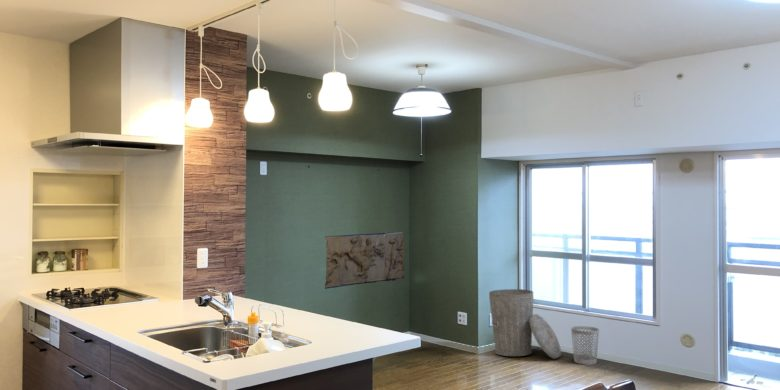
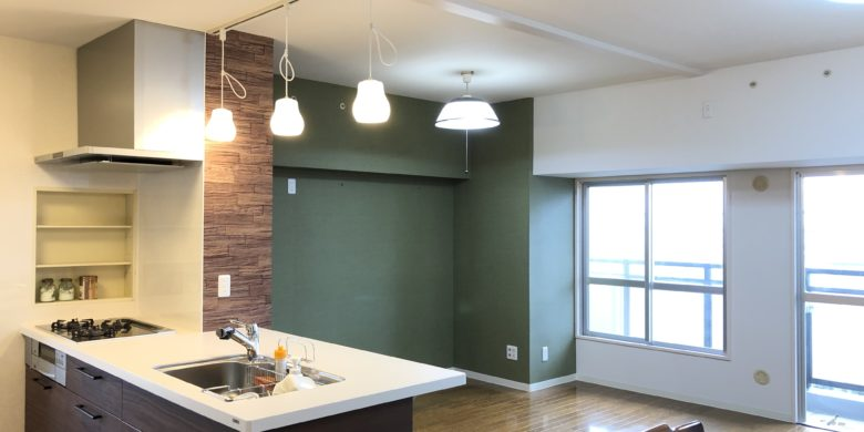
- relief sculpture [324,231,405,290]
- trash can [488,288,562,360]
- wastebasket [570,325,600,365]
